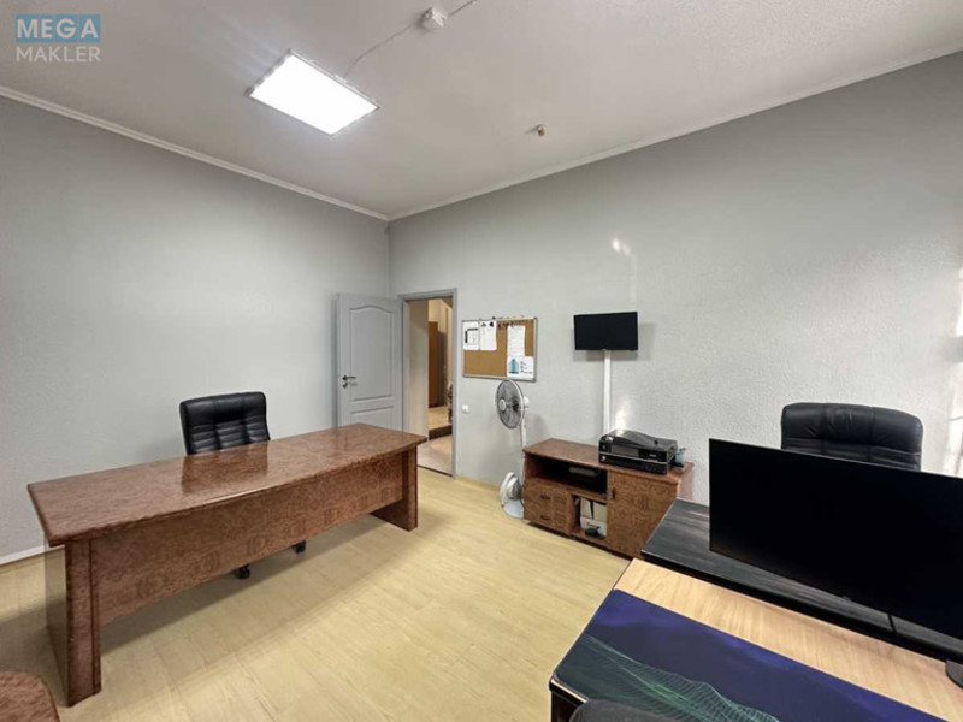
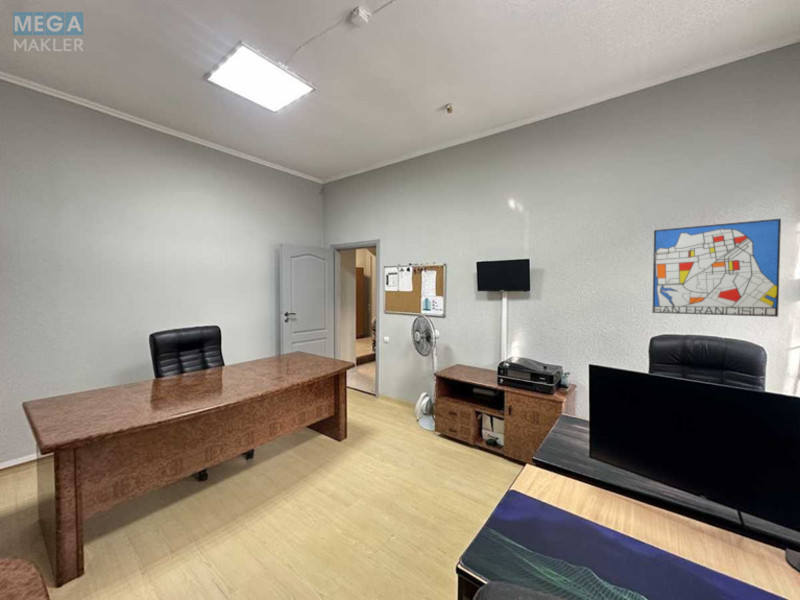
+ wall art [652,218,782,318]
